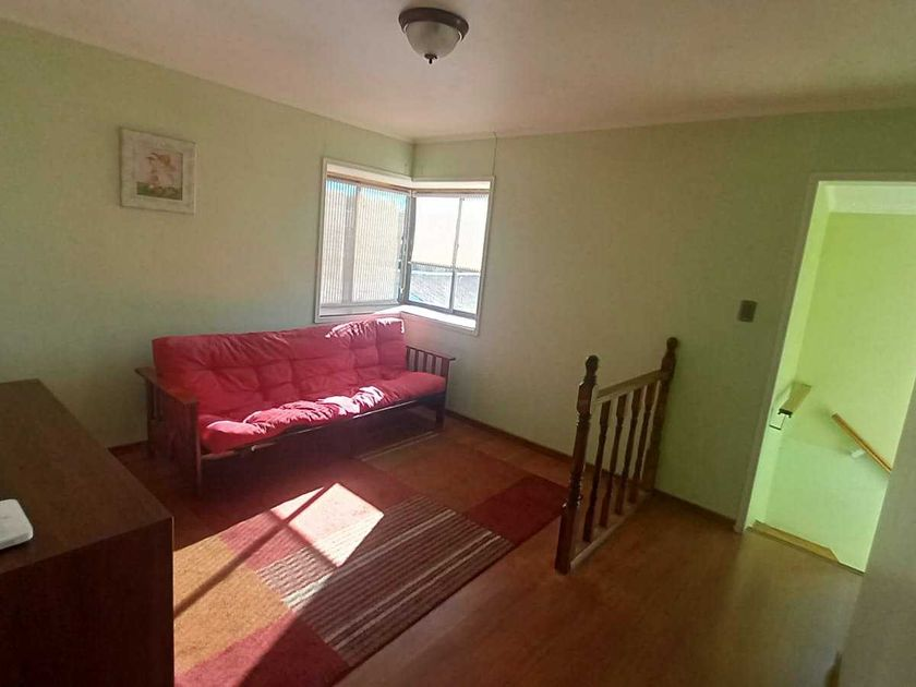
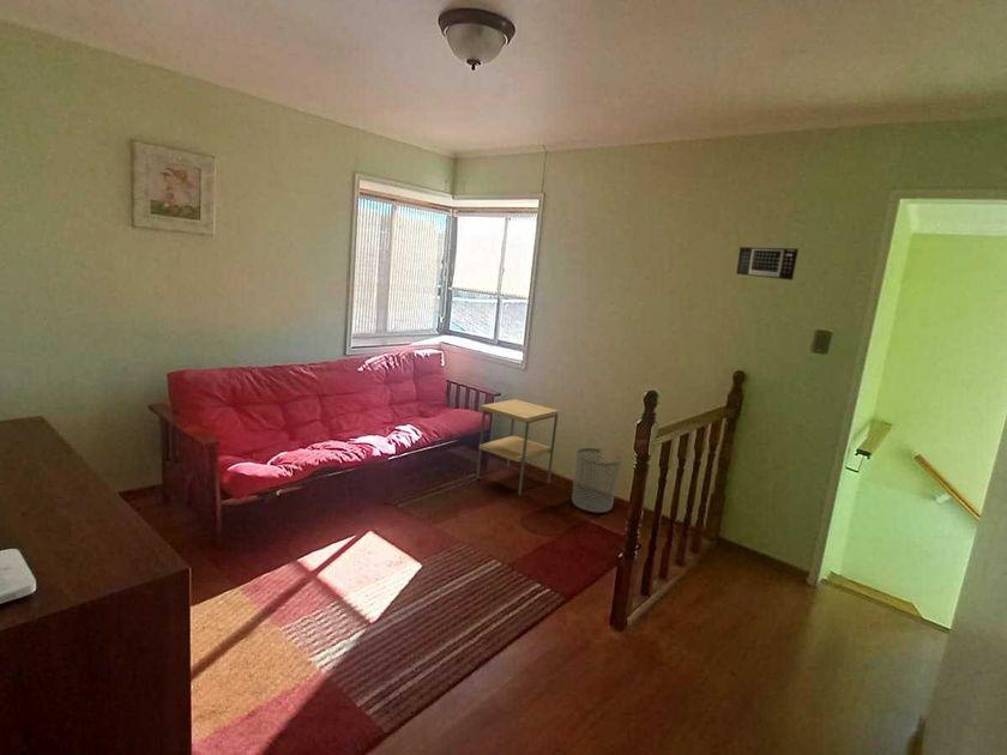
+ calendar [735,246,800,282]
+ side table [475,398,560,496]
+ waste bin [571,447,622,514]
